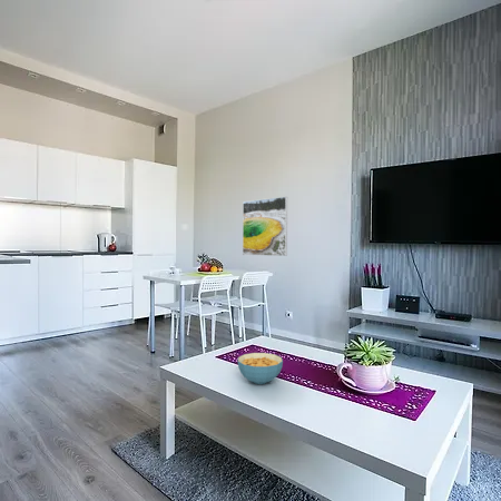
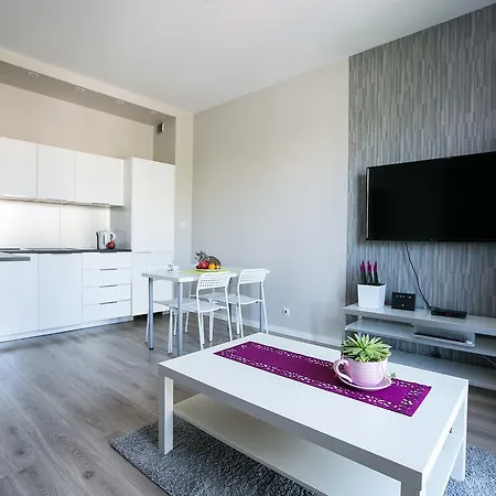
- cereal bowl [237,352,284,385]
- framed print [242,196,288,257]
